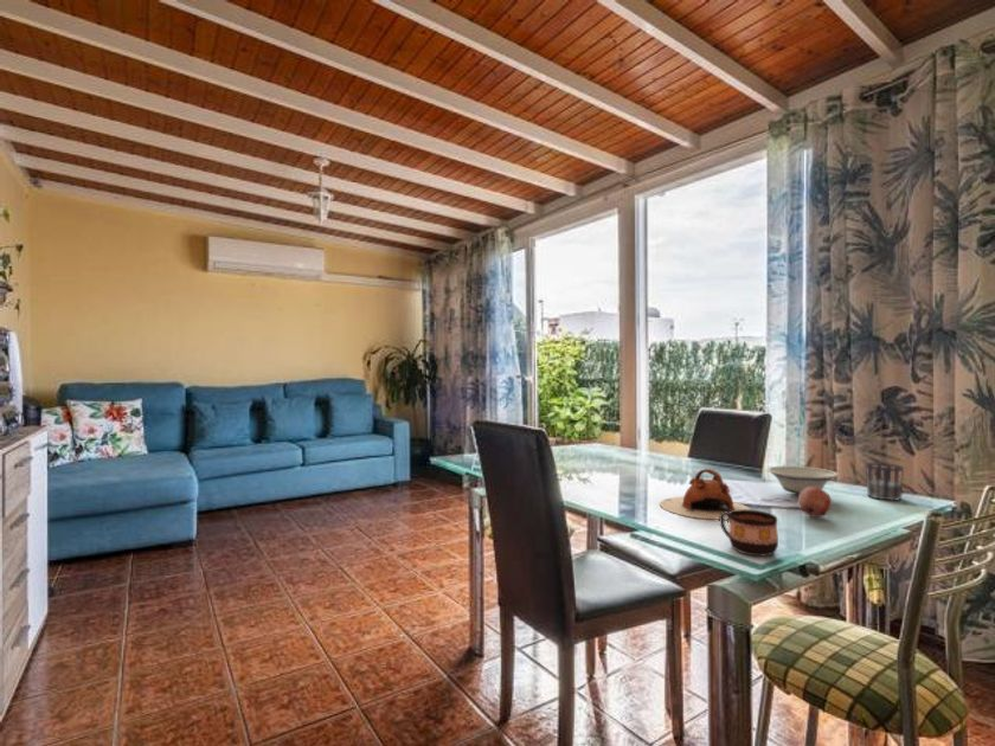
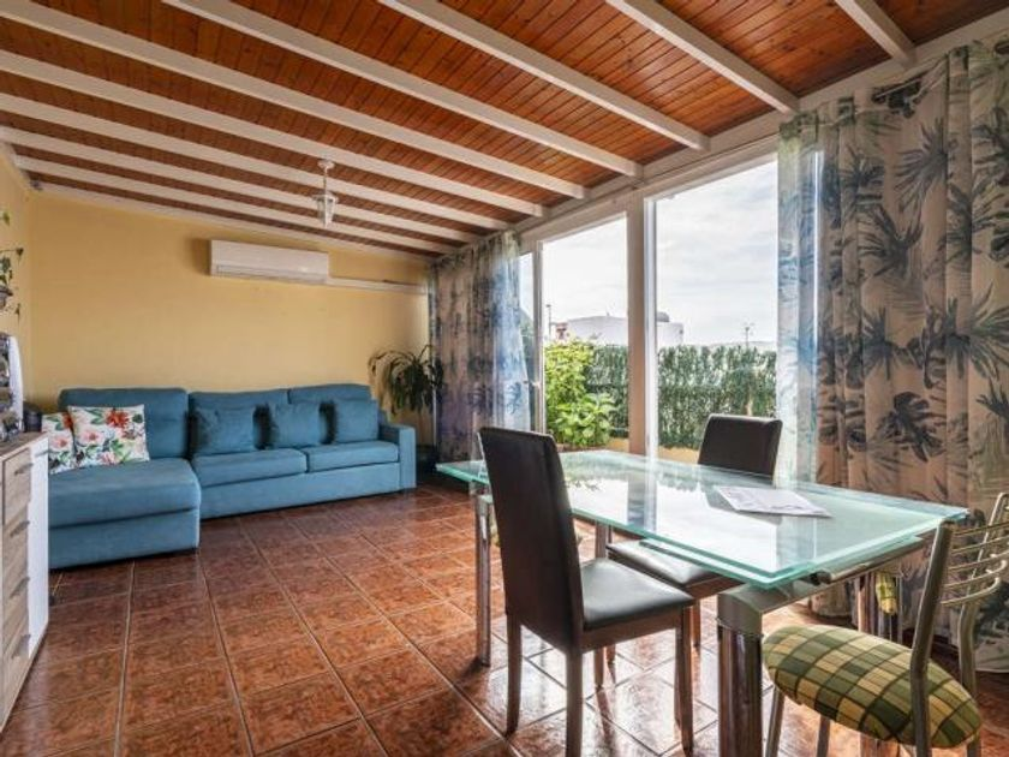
- cup [864,462,905,502]
- bowl [765,465,840,497]
- fruit [797,487,833,519]
- cup [719,509,779,557]
- teapot [659,468,751,520]
